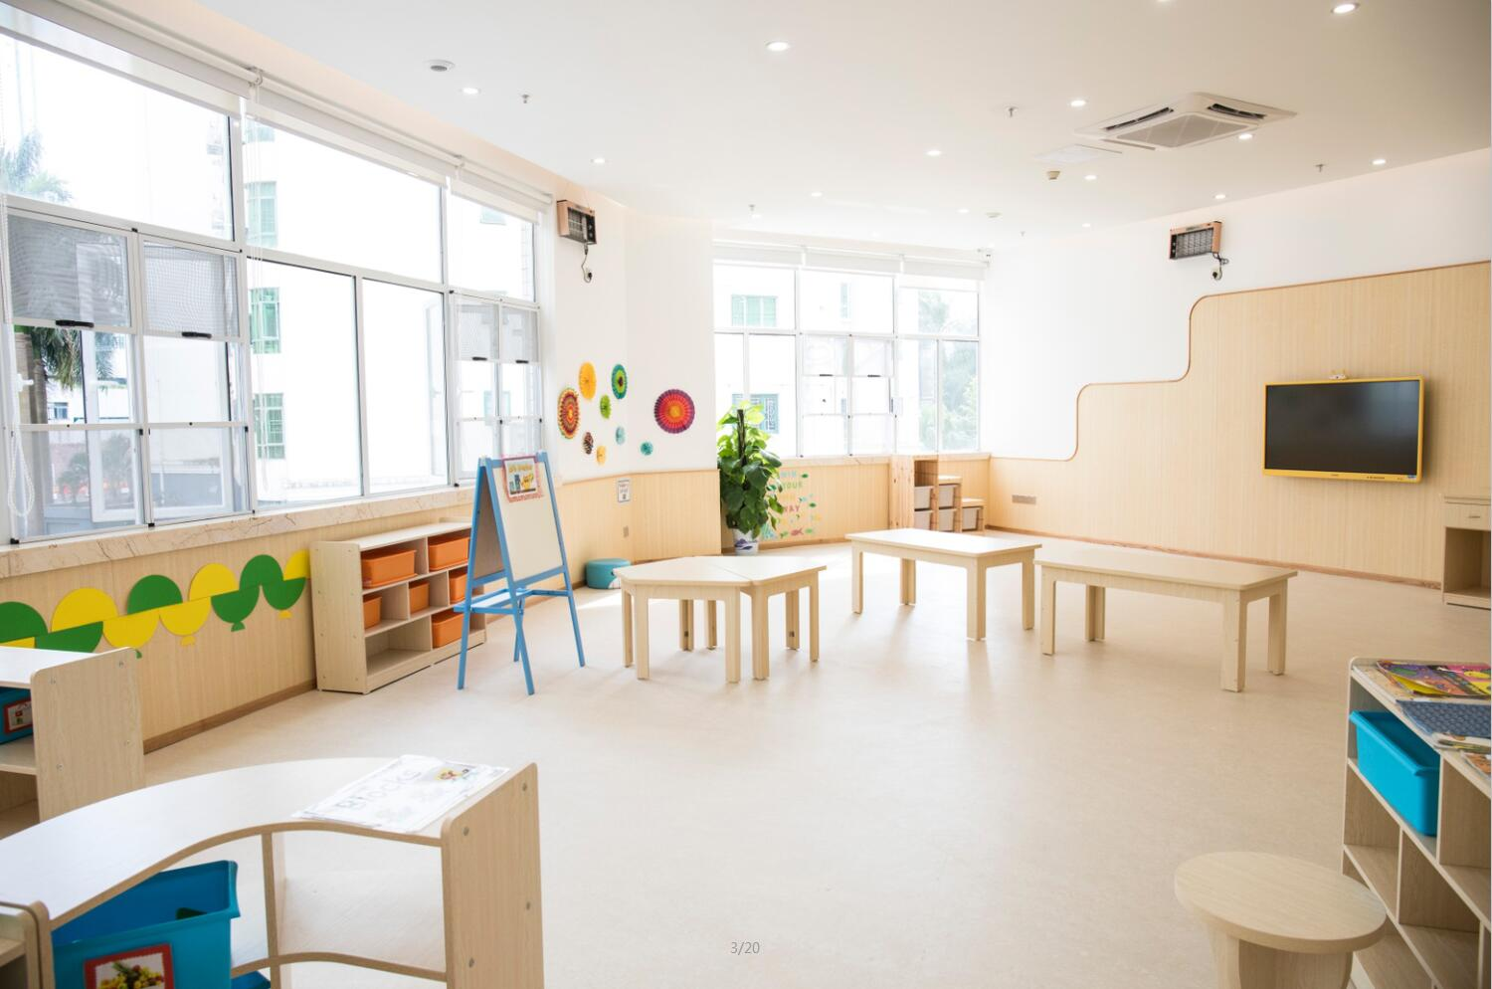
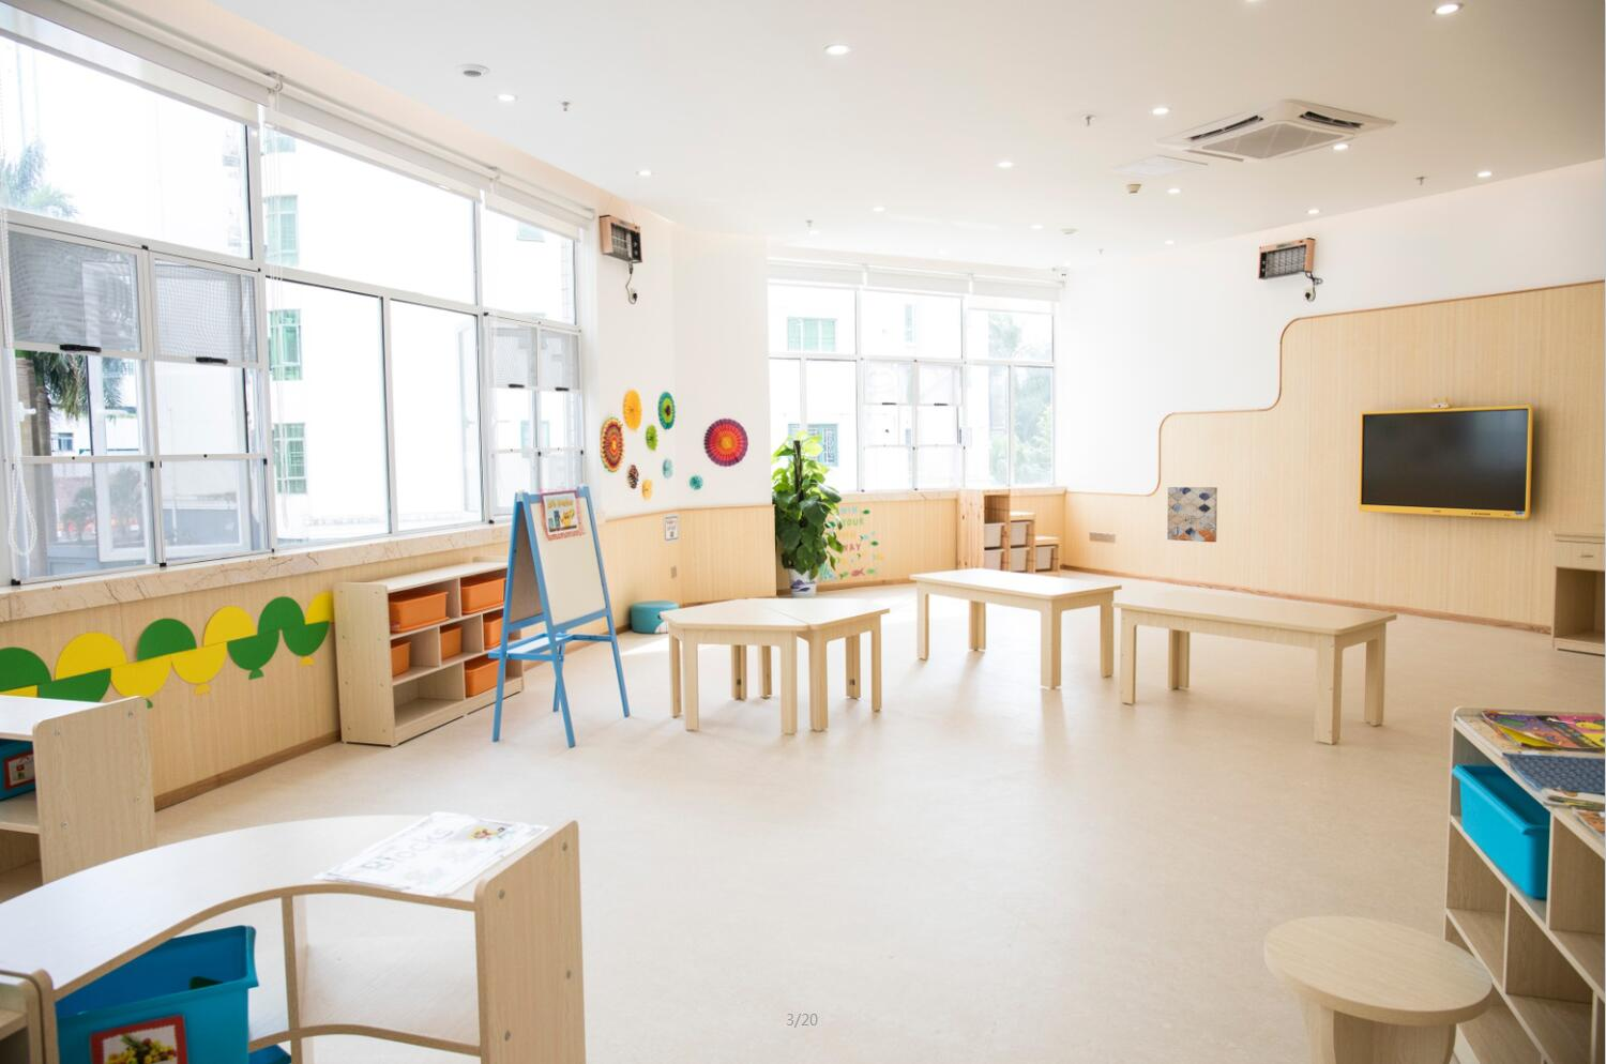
+ wall art [1166,486,1219,543]
